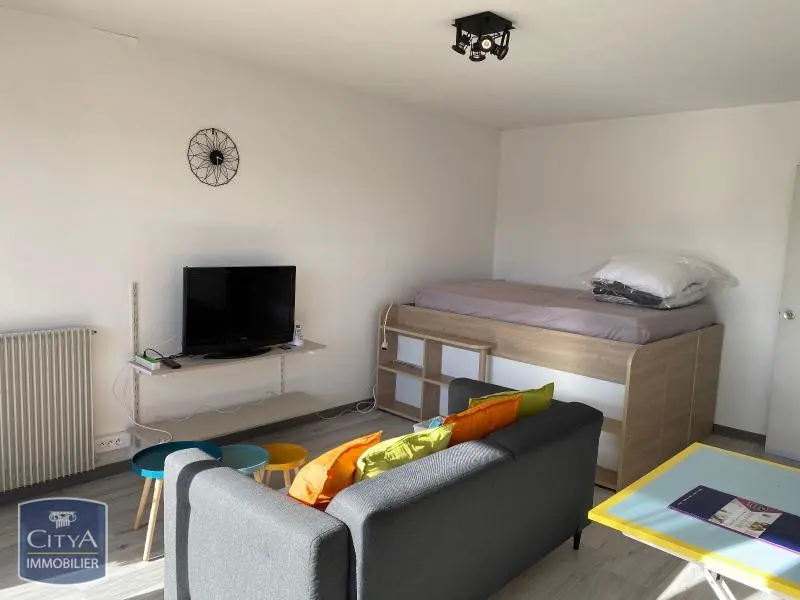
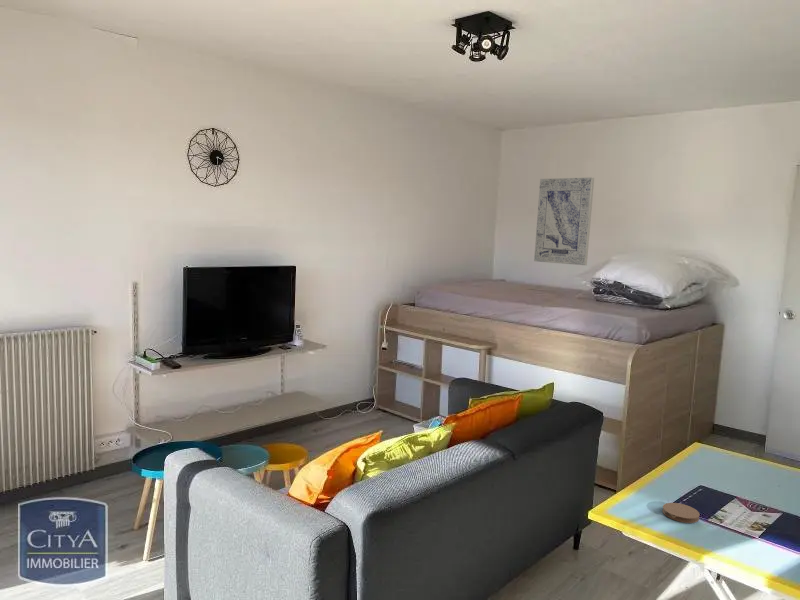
+ wall art [533,177,595,266]
+ coaster [661,502,701,524]
